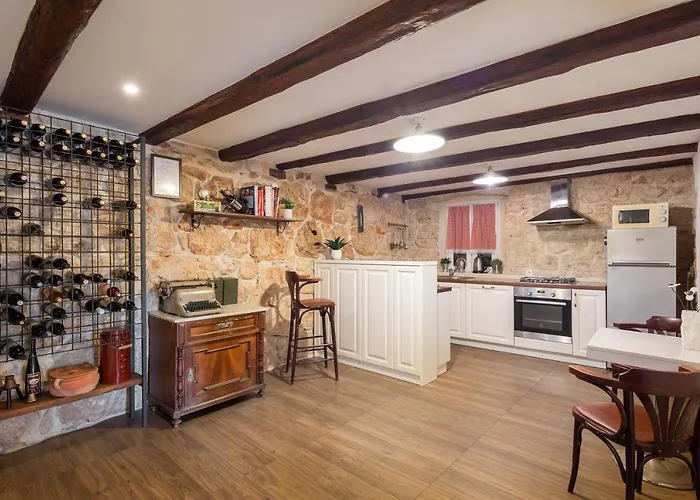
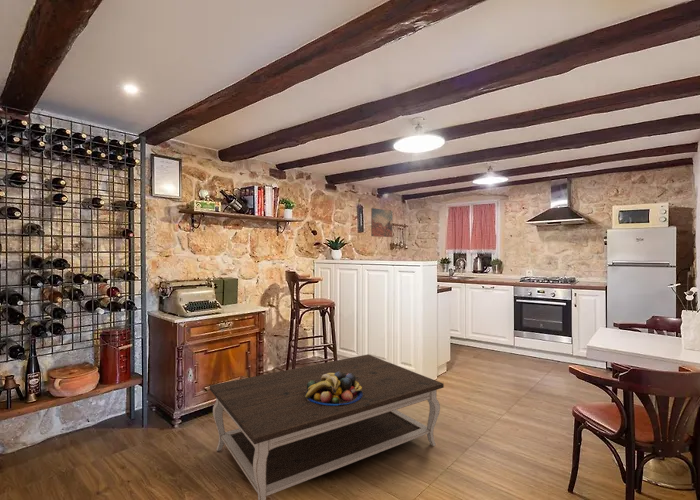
+ fruit bowl [305,371,363,406]
+ coffee table [209,353,445,500]
+ wall art [370,207,393,238]
